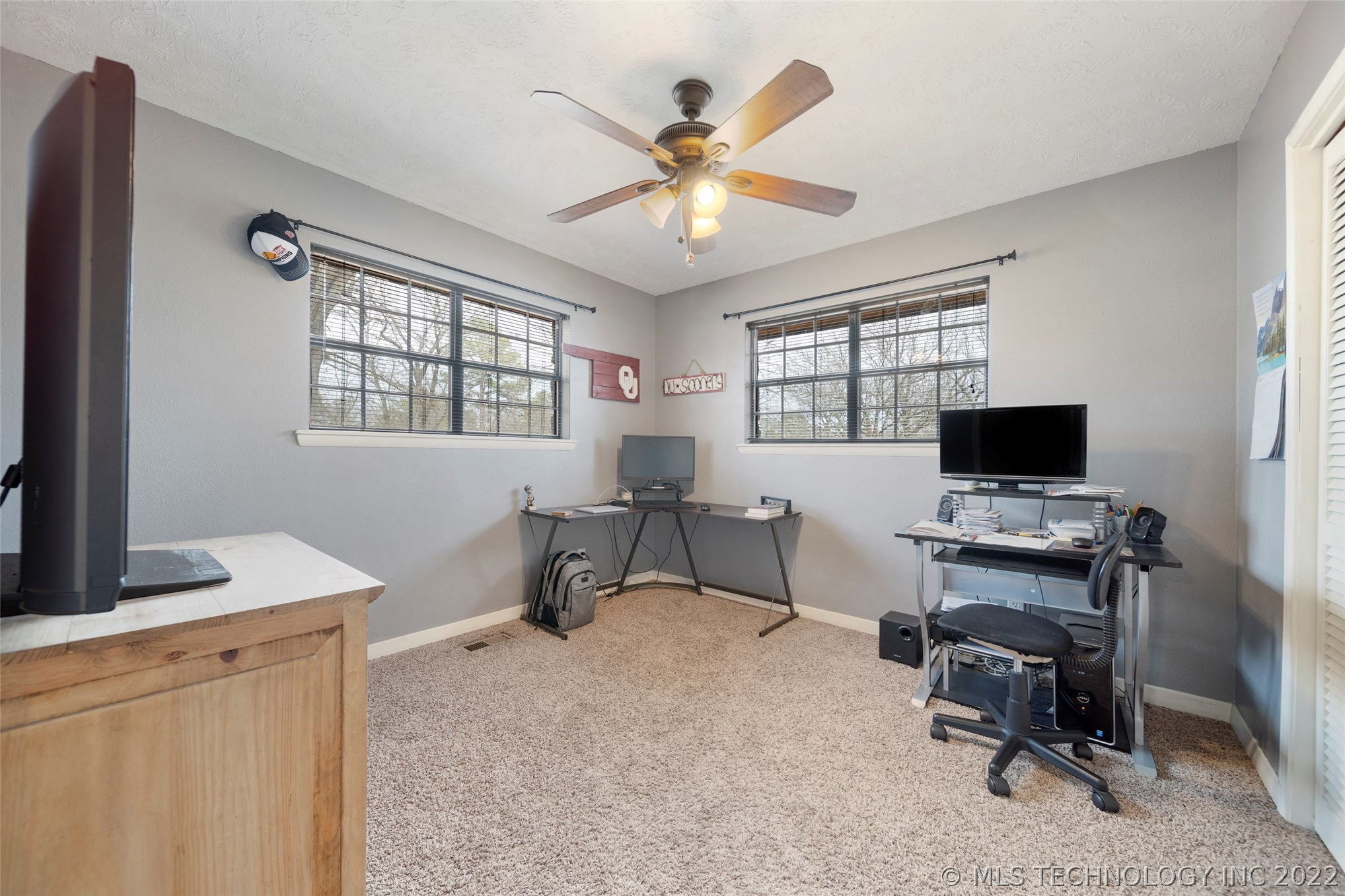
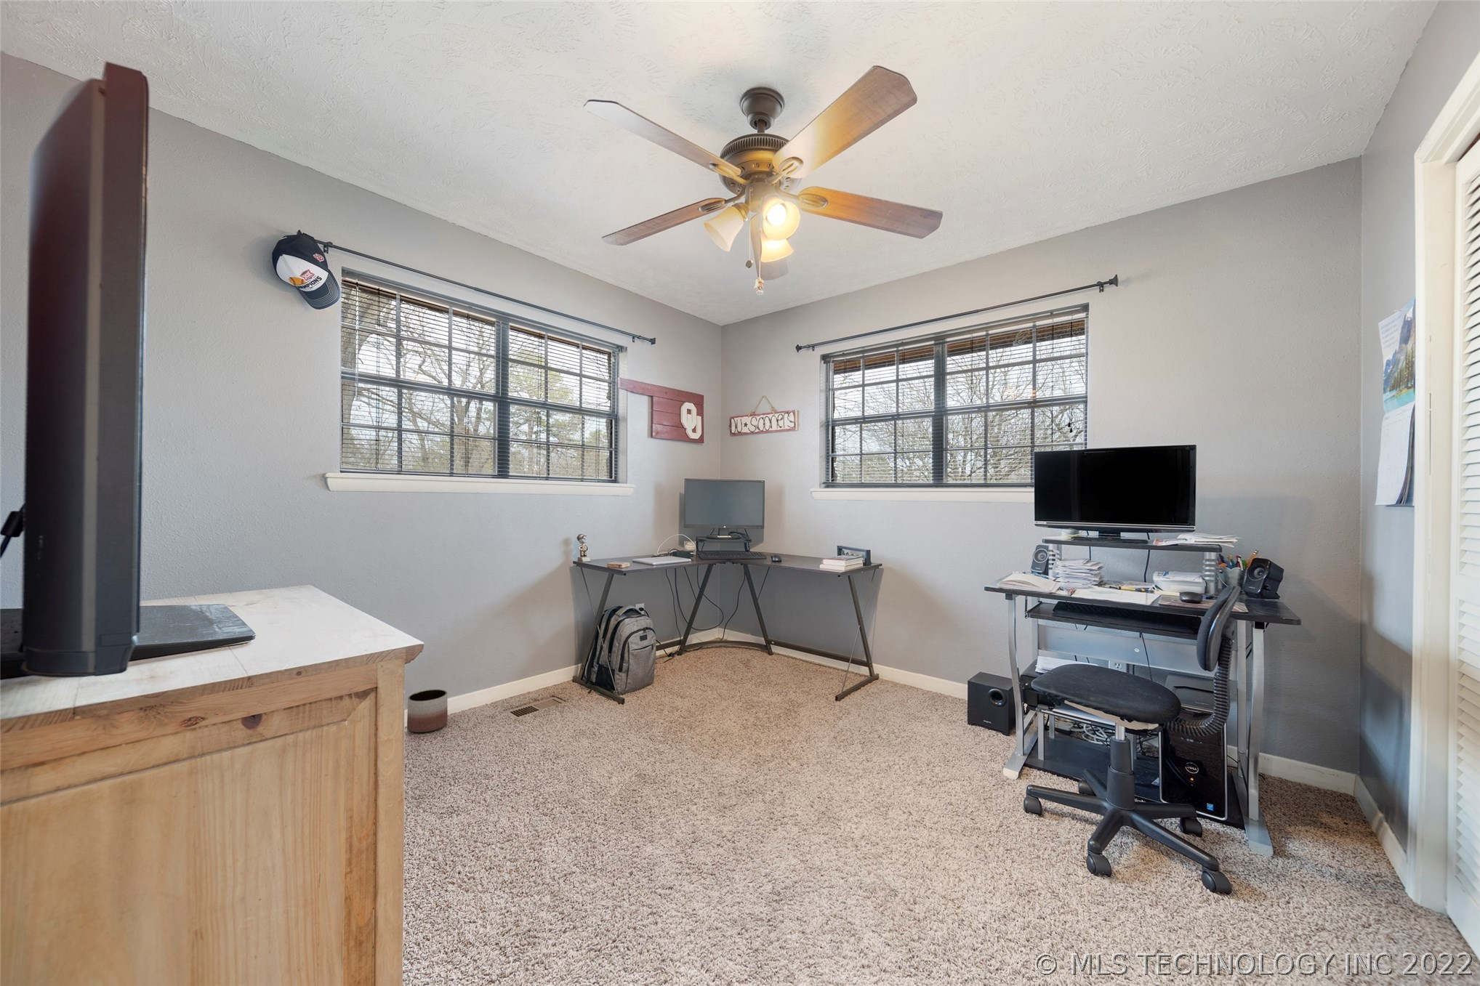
+ planter [406,689,449,733]
